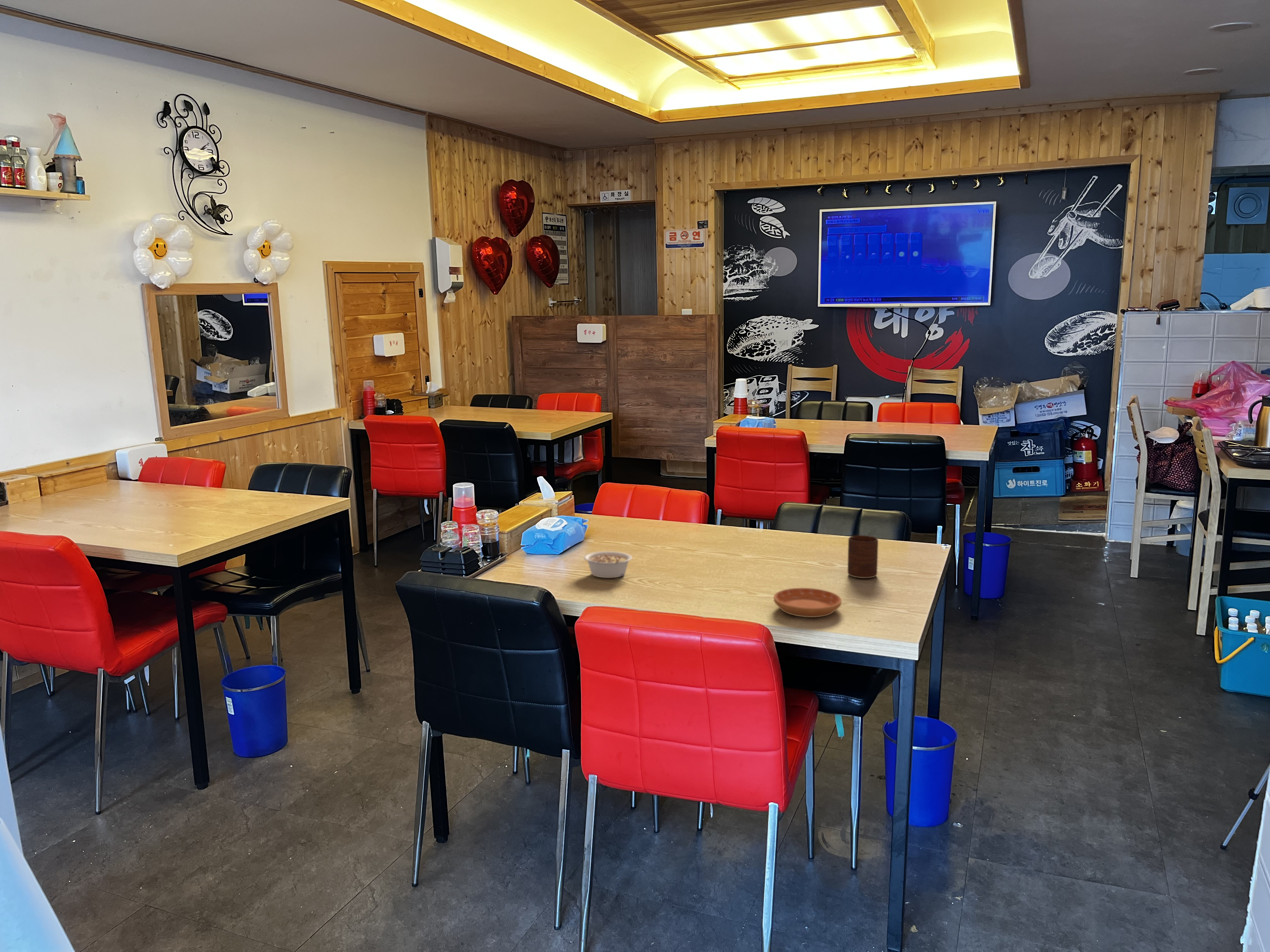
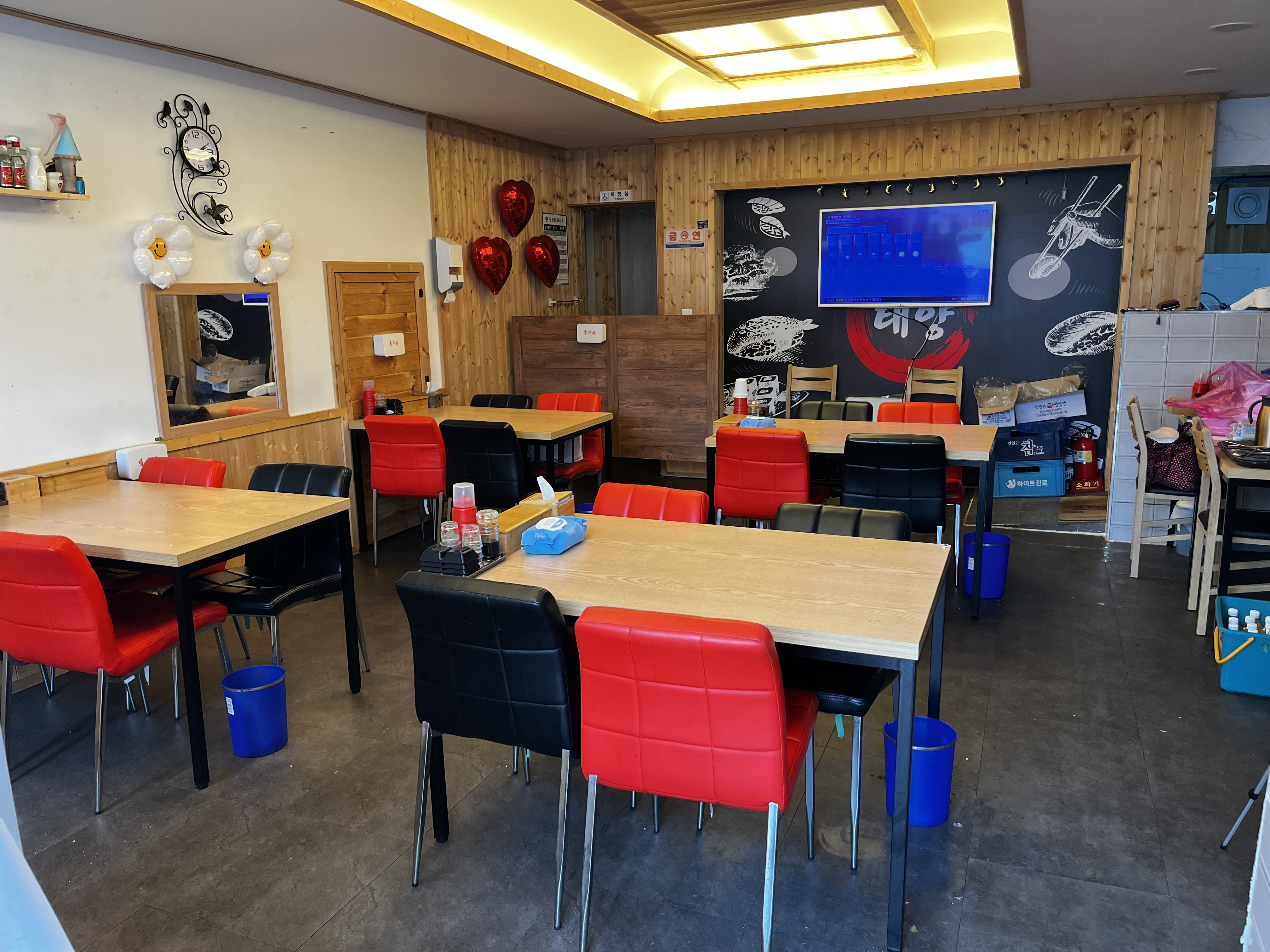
- cup [847,535,878,579]
- saucer [773,587,842,618]
- legume [583,551,633,578]
